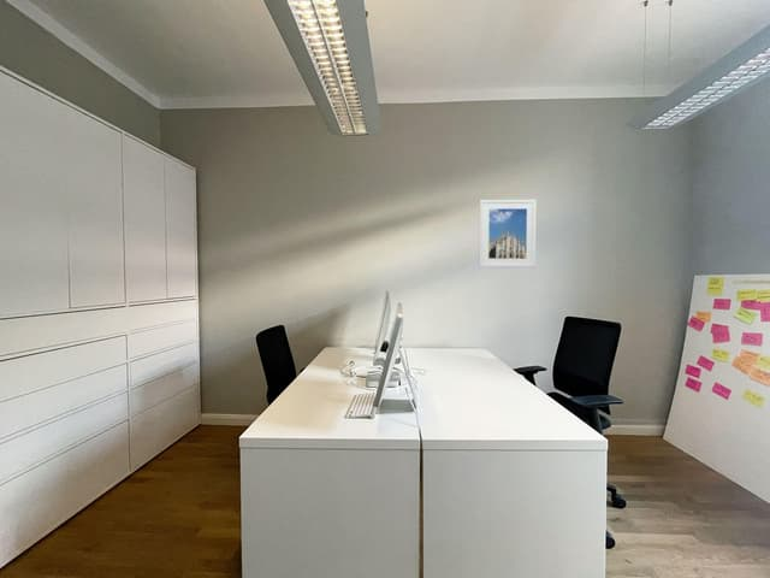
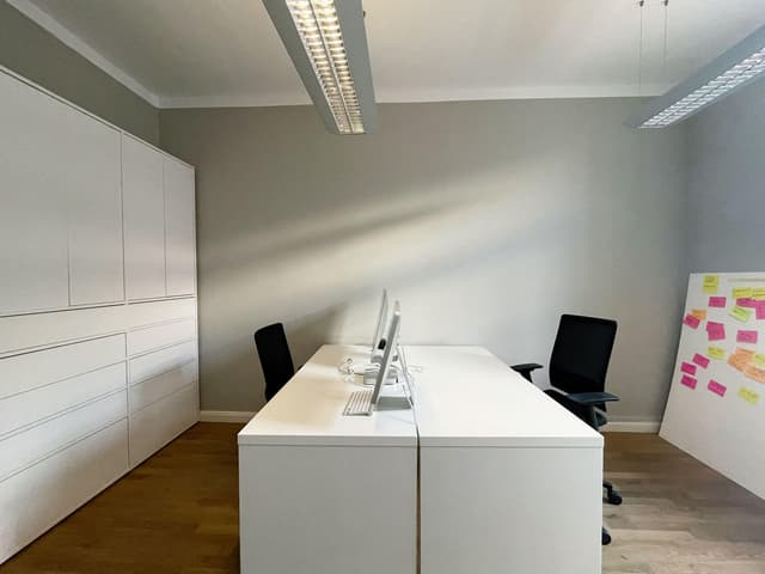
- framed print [479,199,538,269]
